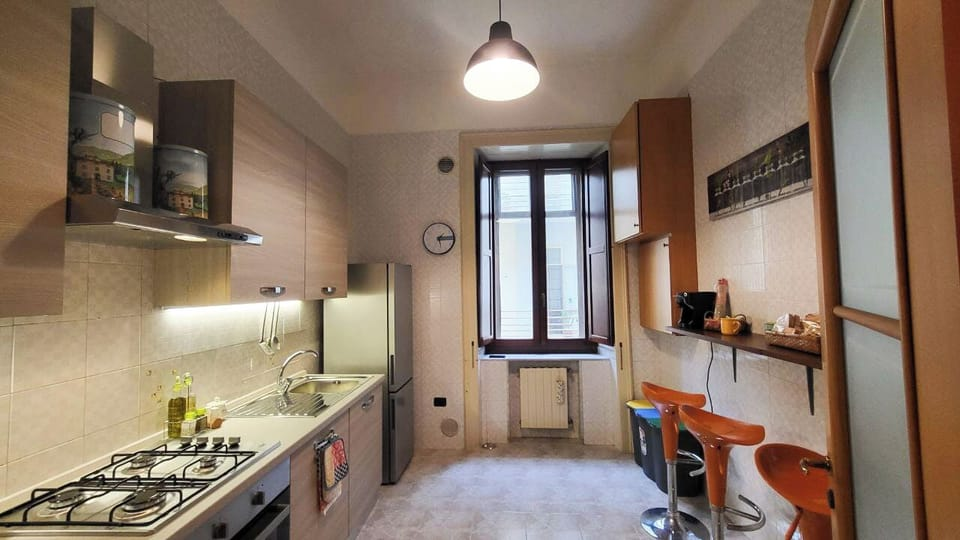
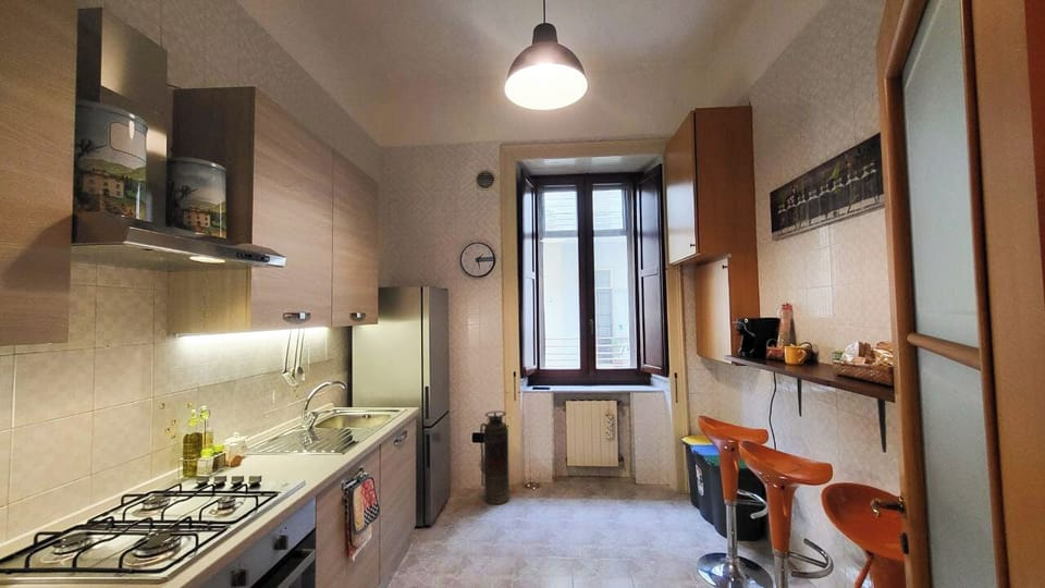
+ fire extinguisher [479,411,511,505]
